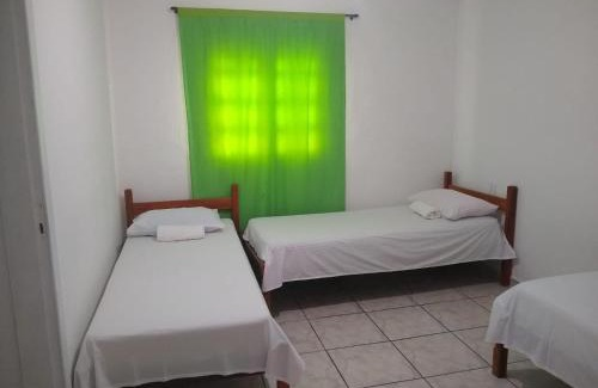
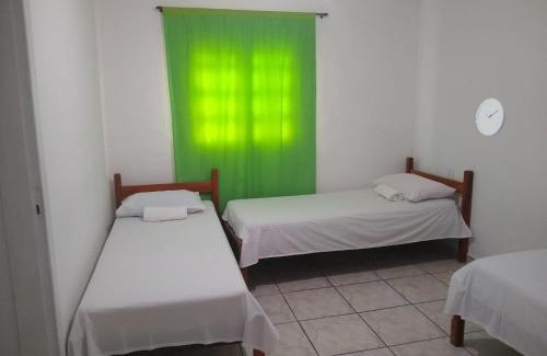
+ wall clock [475,97,507,137]
